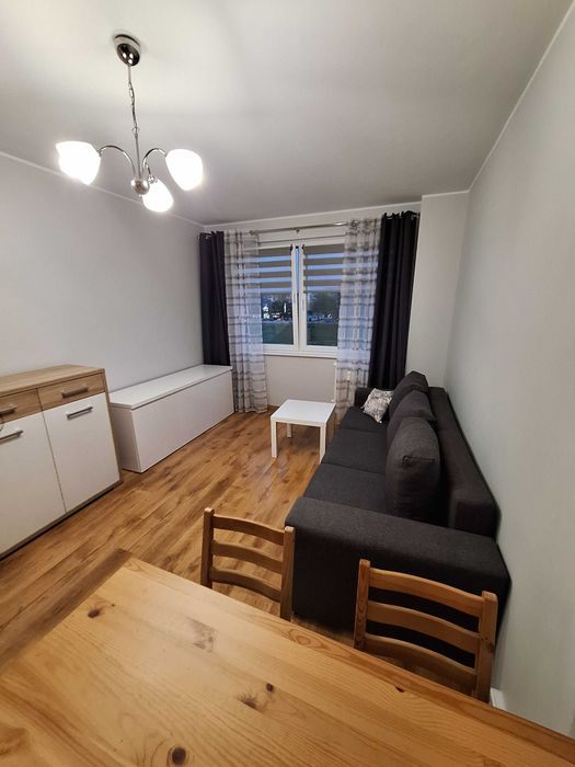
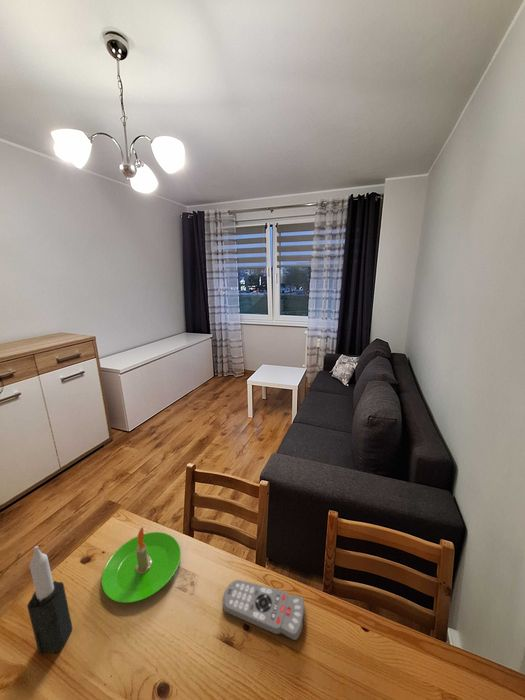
+ candle [100,526,182,604]
+ remote control [222,579,306,641]
+ candle [26,545,73,655]
